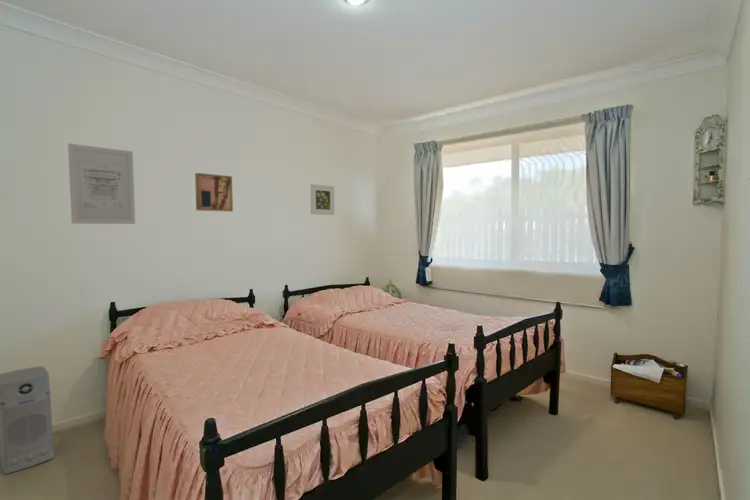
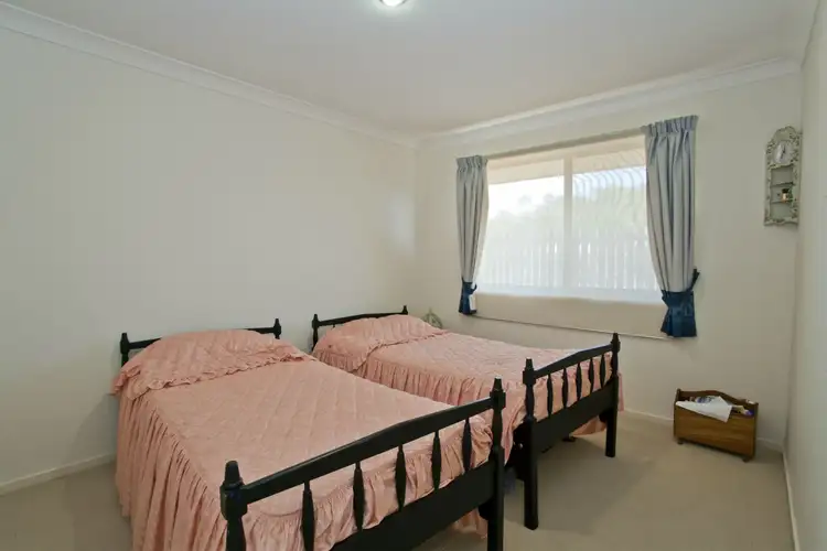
- wall art [67,142,136,225]
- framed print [310,183,335,216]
- wall art [194,172,234,212]
- air purifier [0,365,55,475]
